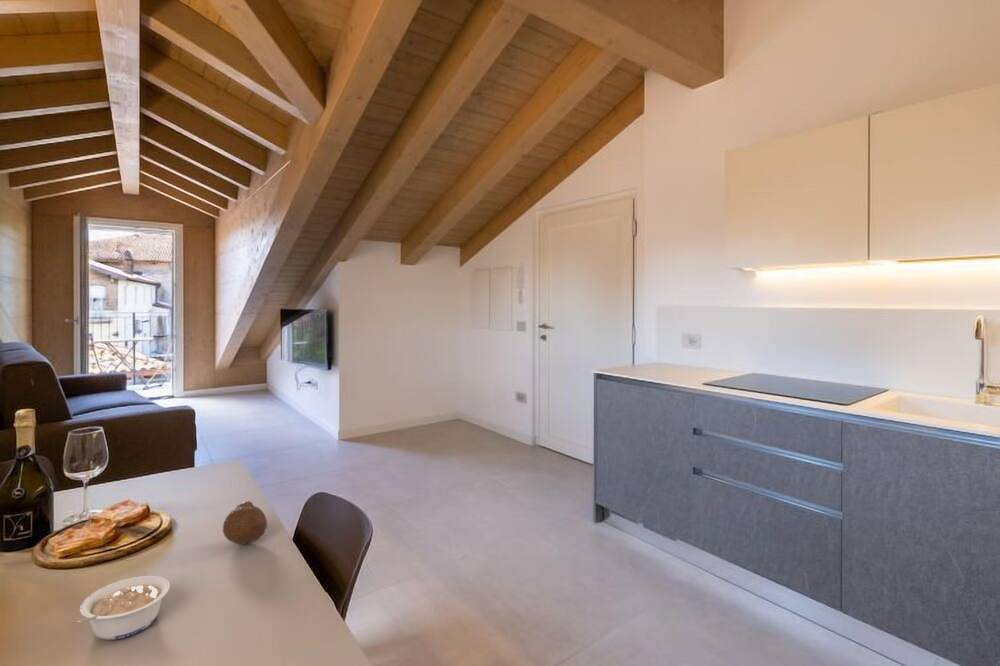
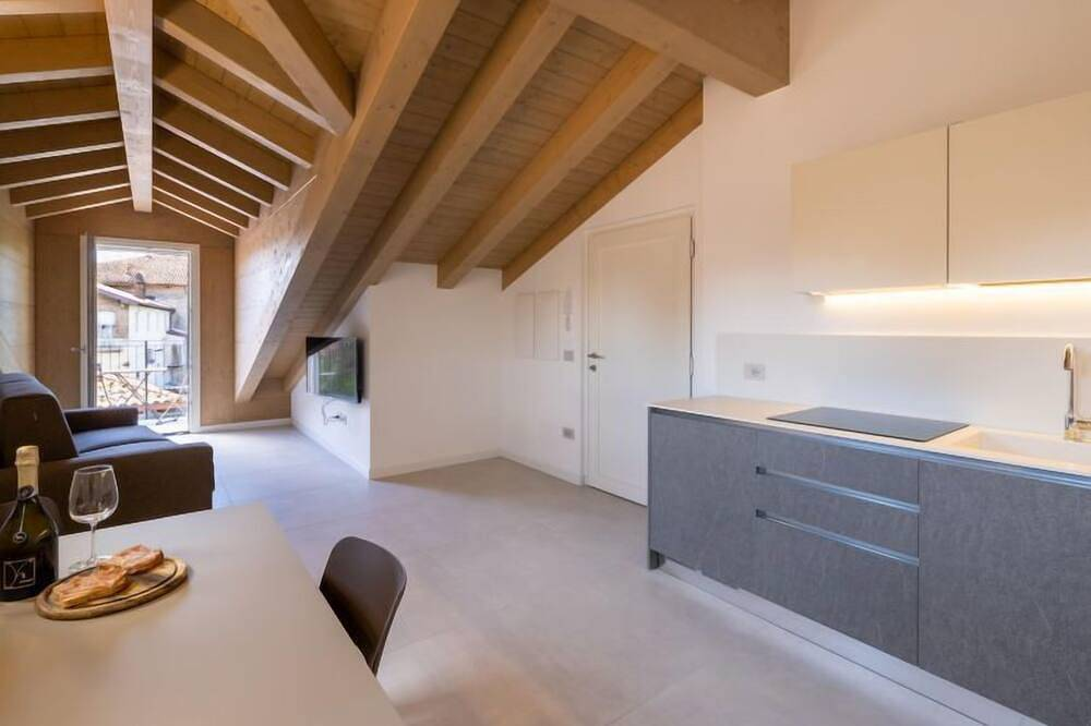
- fruit [222,500,268,545]
- legume [75,575,171,641]
